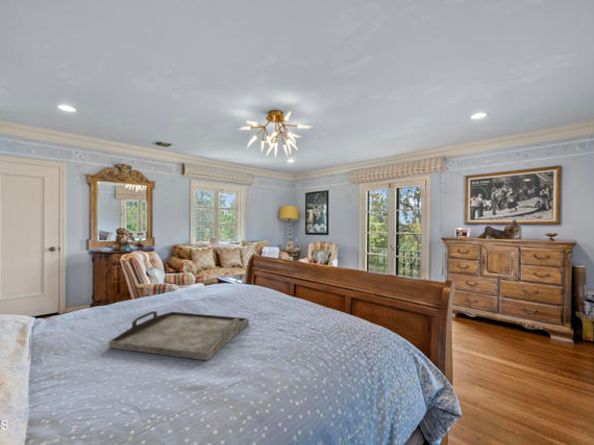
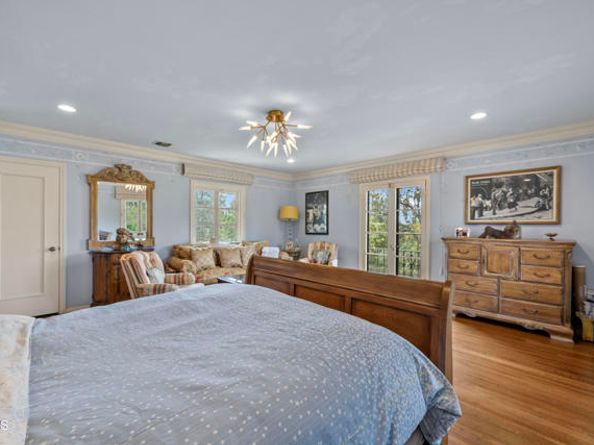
- serving tray [108,310,250,361]
